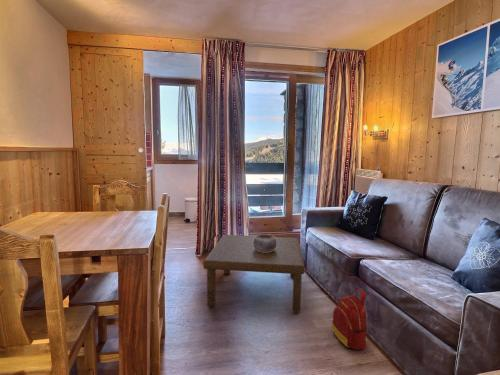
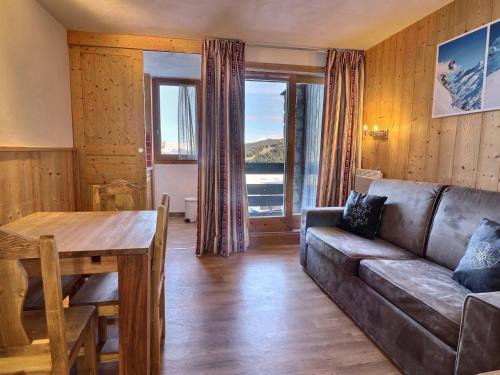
- coffee table [203,234,305,314]
- backpack [331,287,368,351]
- decorative bowl [253,233,276,253]
